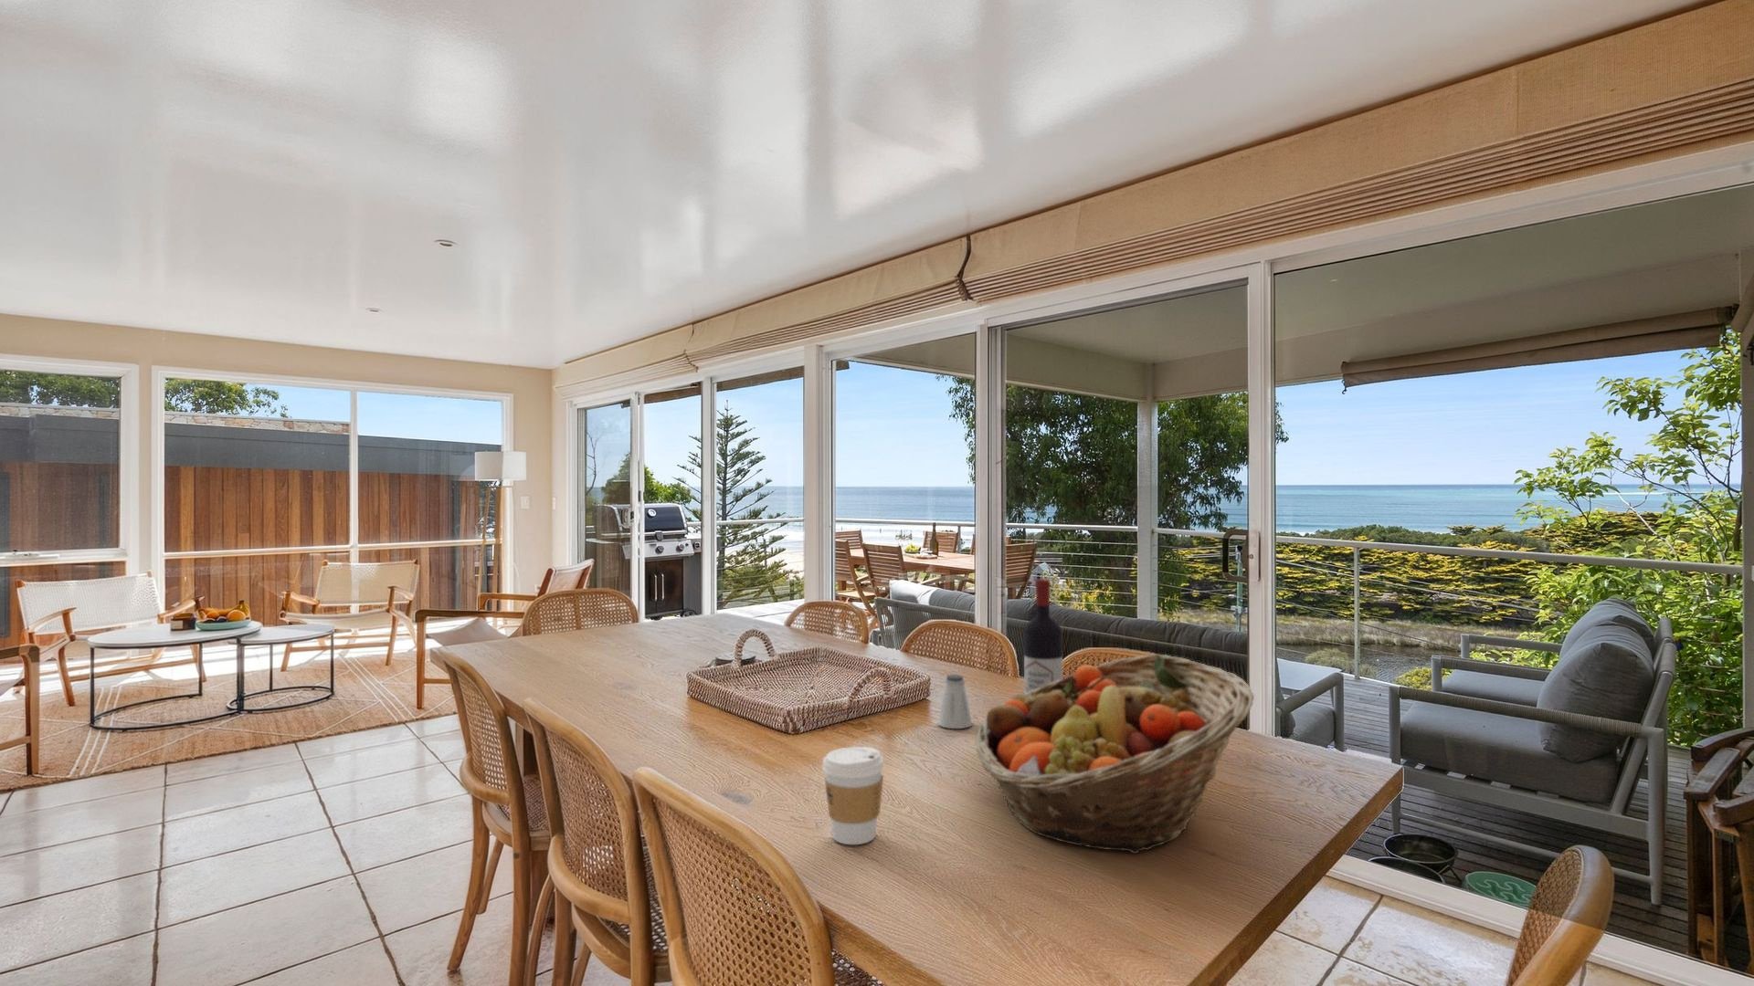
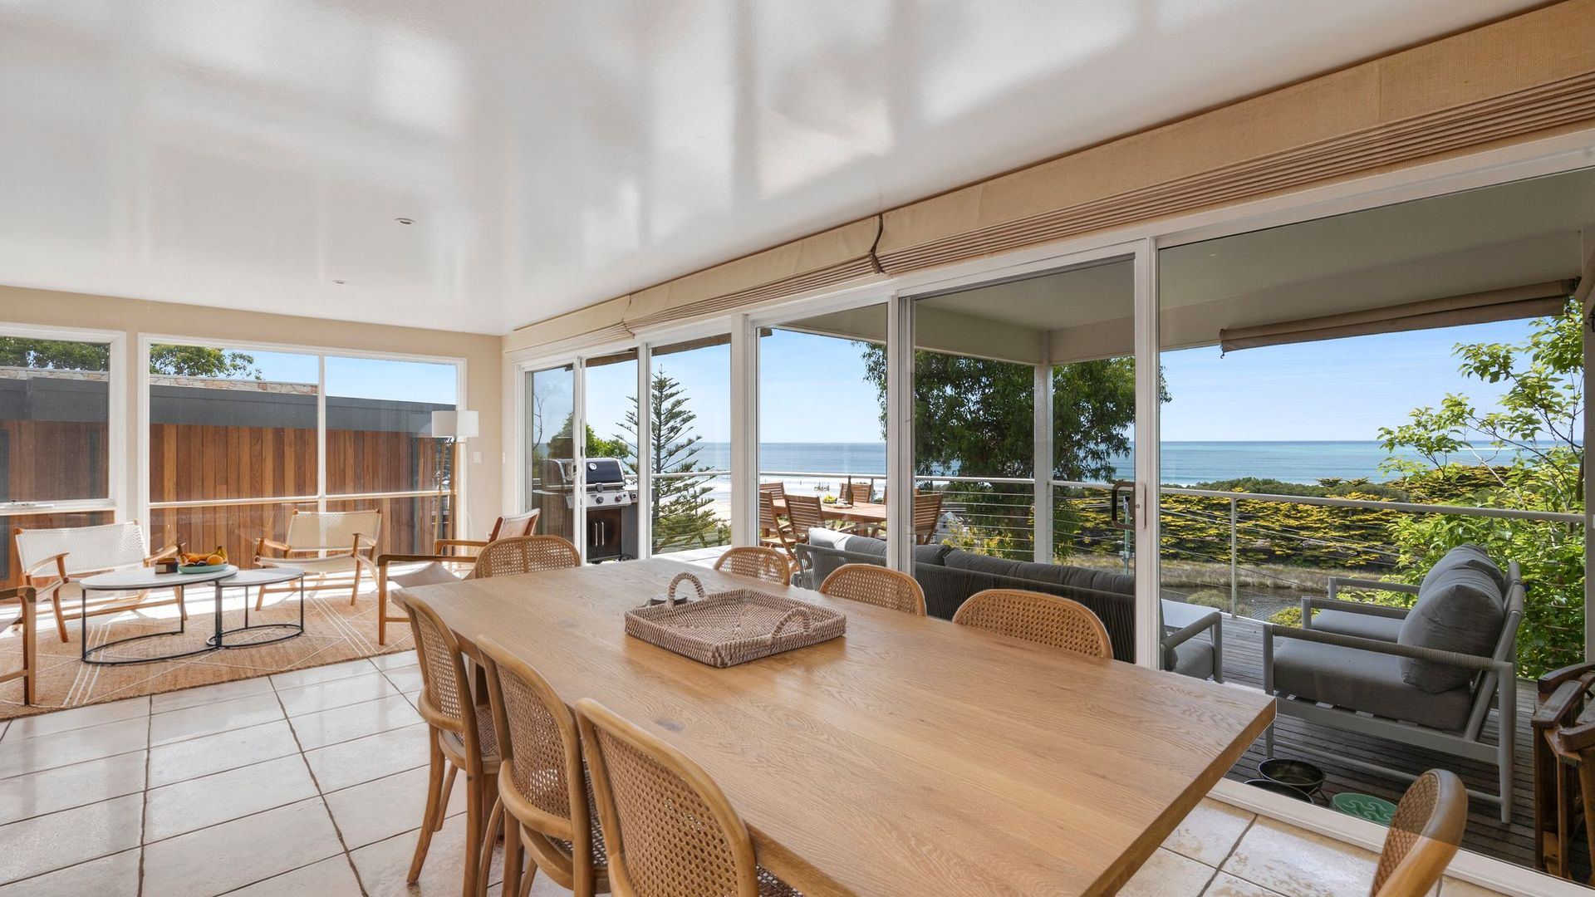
- saltshaker [937,674,973,730]
- fruit basket [975,653,1255,855]
- coffee cup [822,746,885,845]
- wine bottle [1023,578,1064,693]
